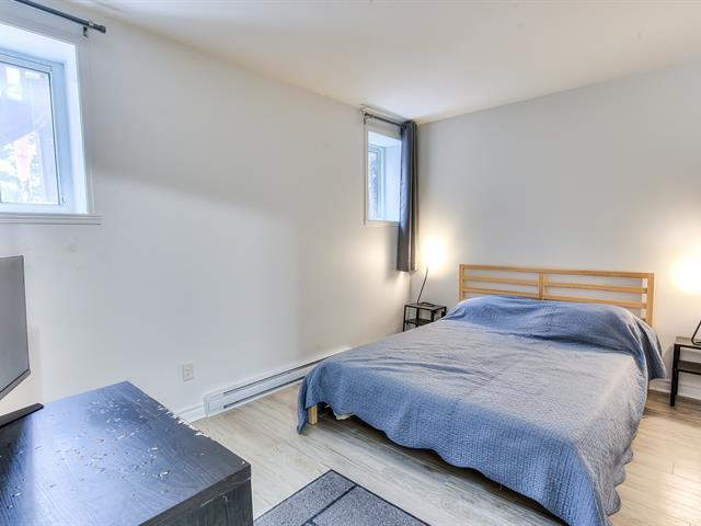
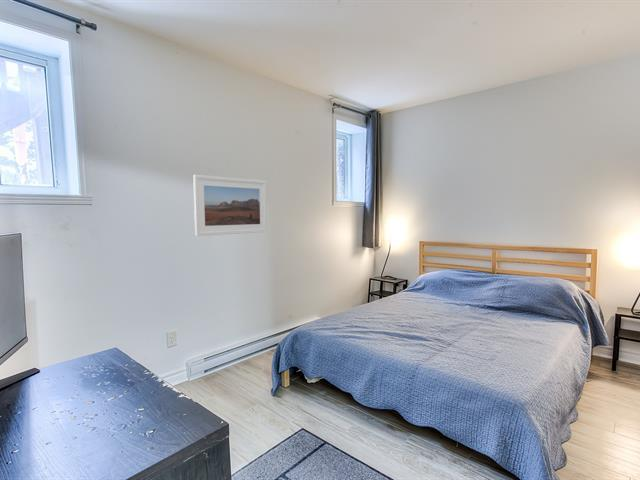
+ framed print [192,174,268,237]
